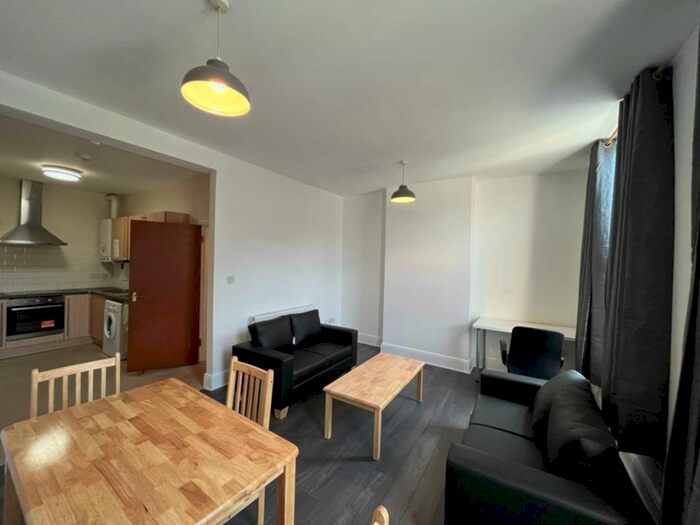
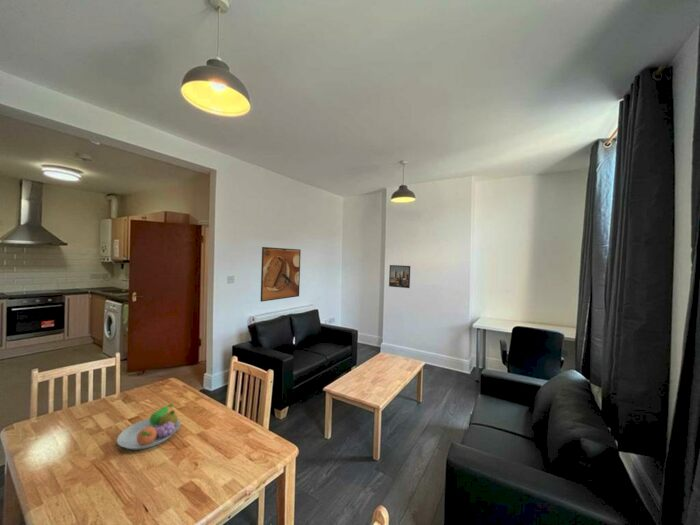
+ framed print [260,246,302,303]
+ fruit bowl [116,403,181,451]
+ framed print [388,264,411,289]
